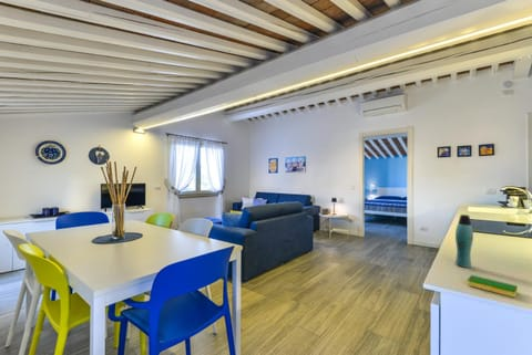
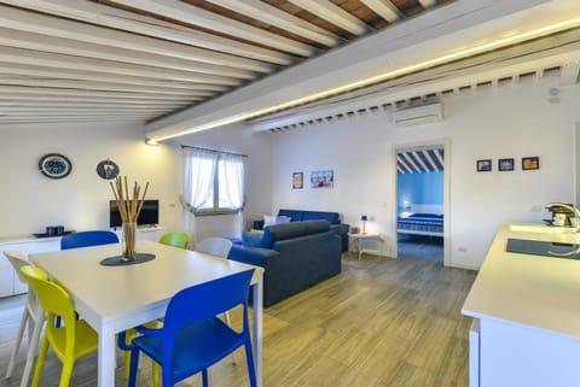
- bottle [454,213,474,269]
- dish sponge [467,274,519,299]
